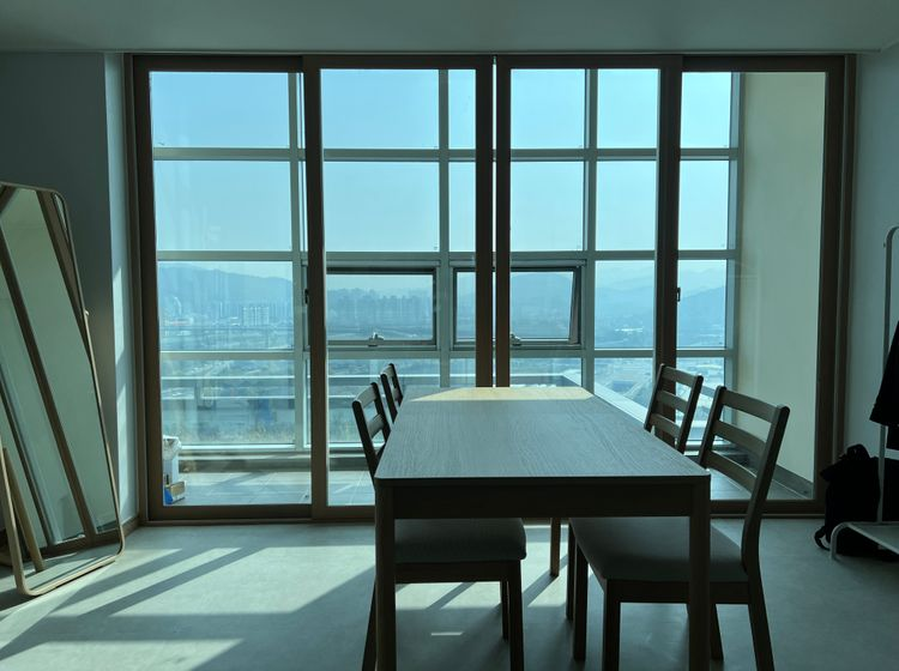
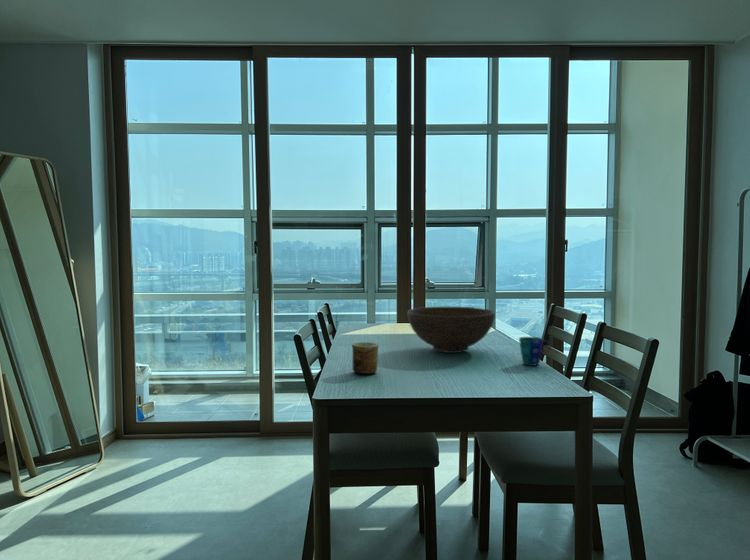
+ fruit bowl [406,306,496,354]
+ cup [518,336,552,367]
+ cup [351,341,380,375]
